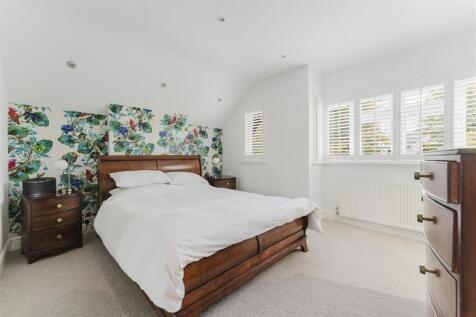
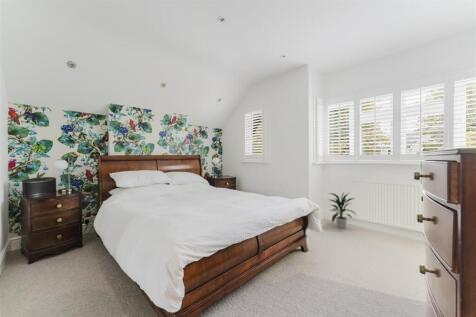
+ indoor plant [325,190,357,230]
